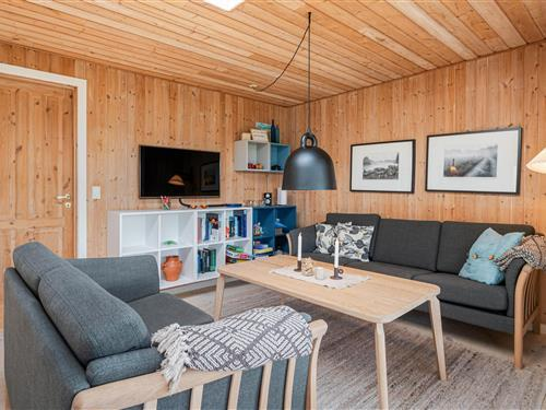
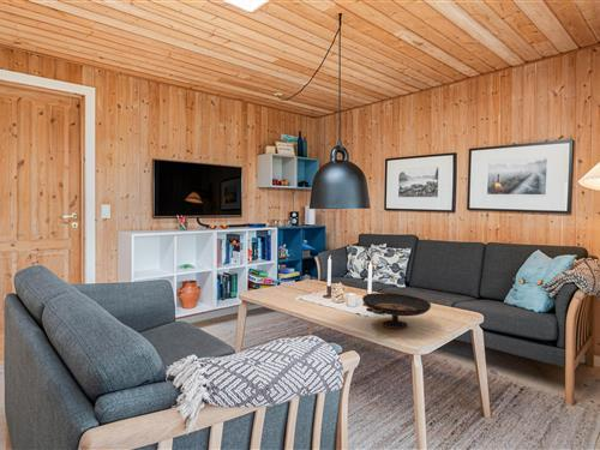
+ decorative bowl [361,292,432,330]
